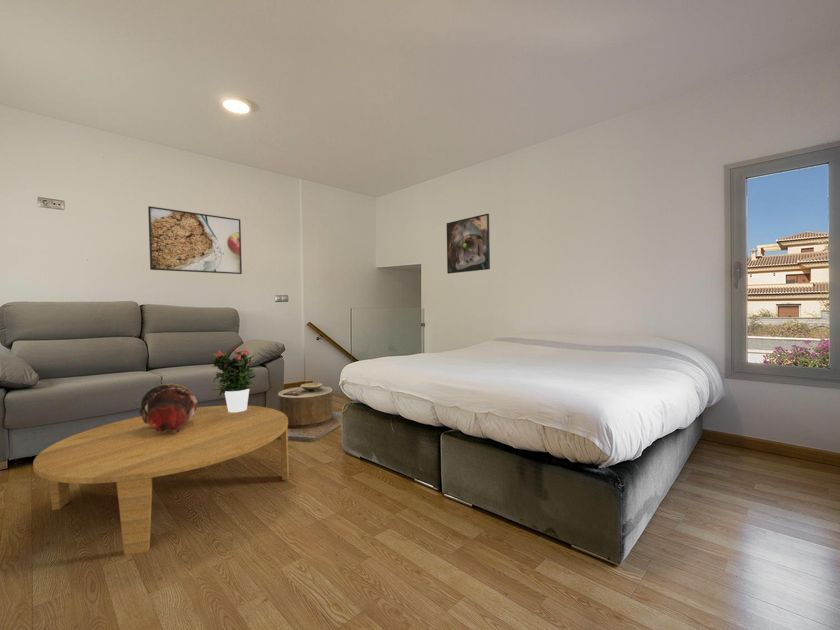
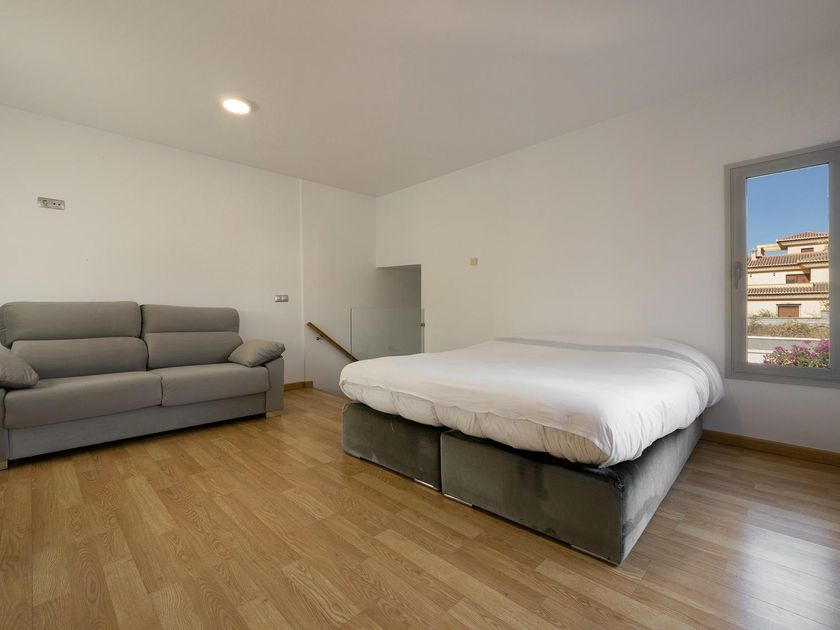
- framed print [446,213,491,275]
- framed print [147,205,243,275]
- decorative bowl [138,382,198,433]
- side table [275,382,342,443]
- coffee table [32,405,290,556]
- potted flower [211,348,257,412]
